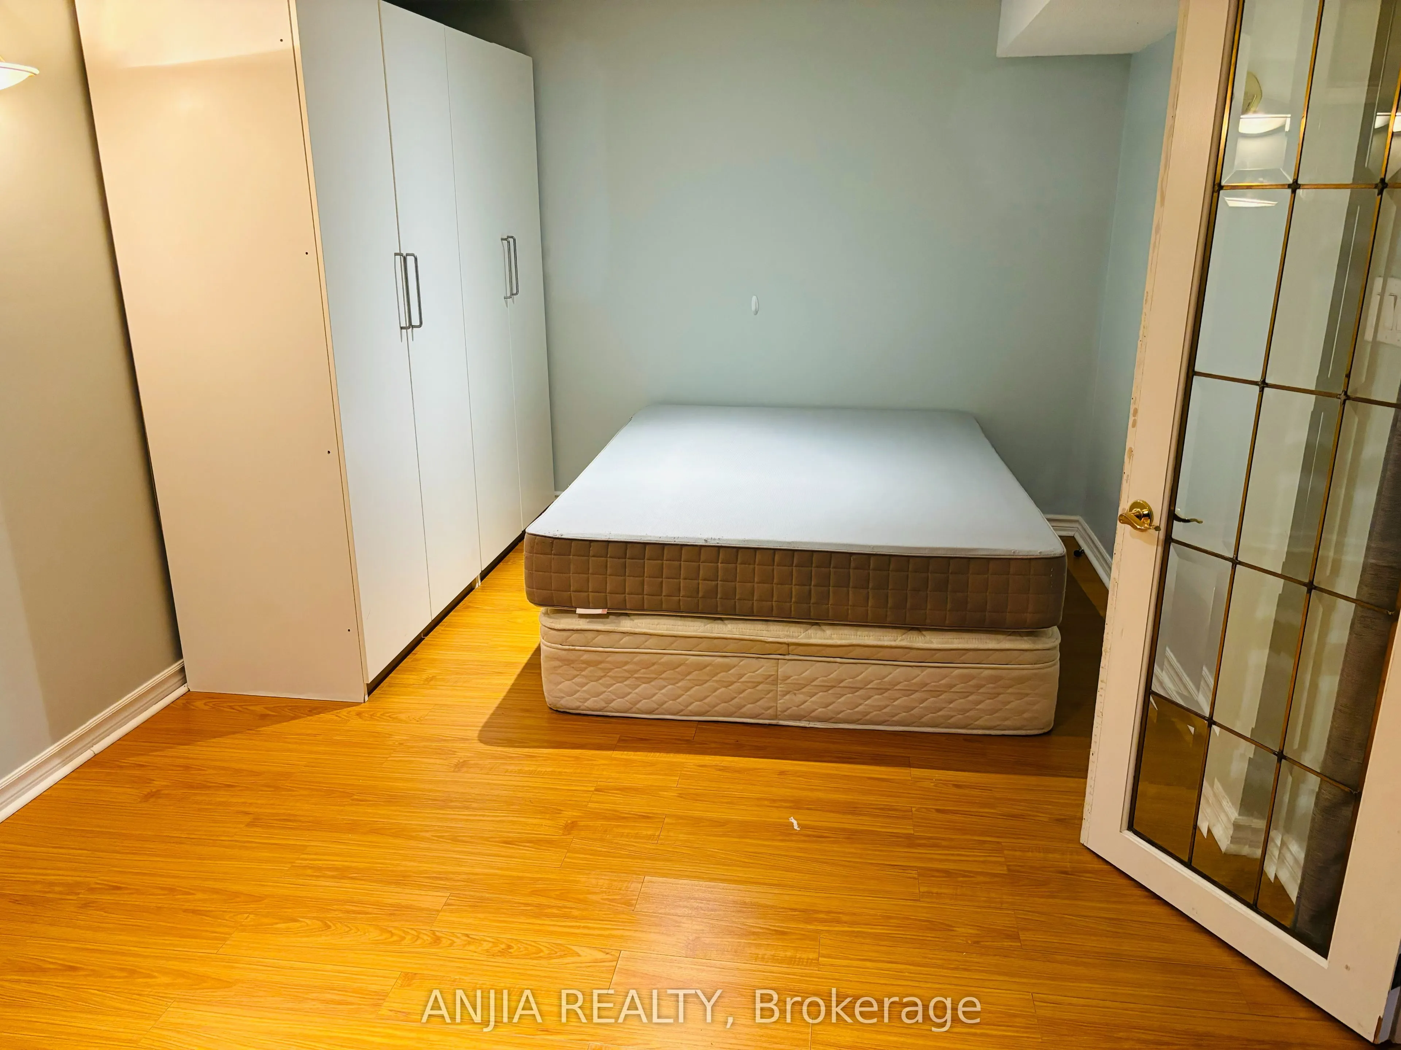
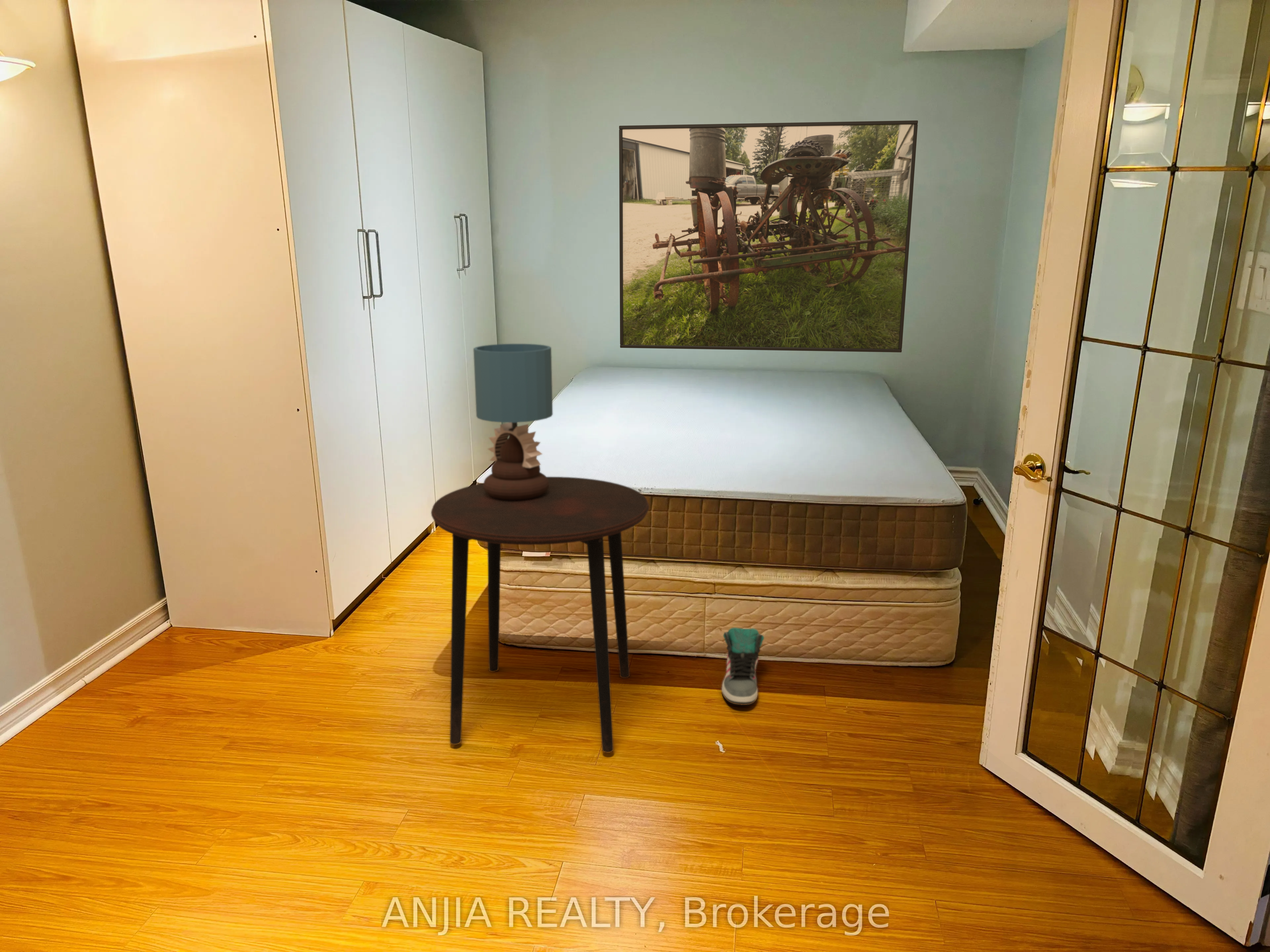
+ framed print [619,120,918,353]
+ sneaker [721,627,764,705]
+ side table [431,476,650,753]
+ table lamp [473,343,553,500]
